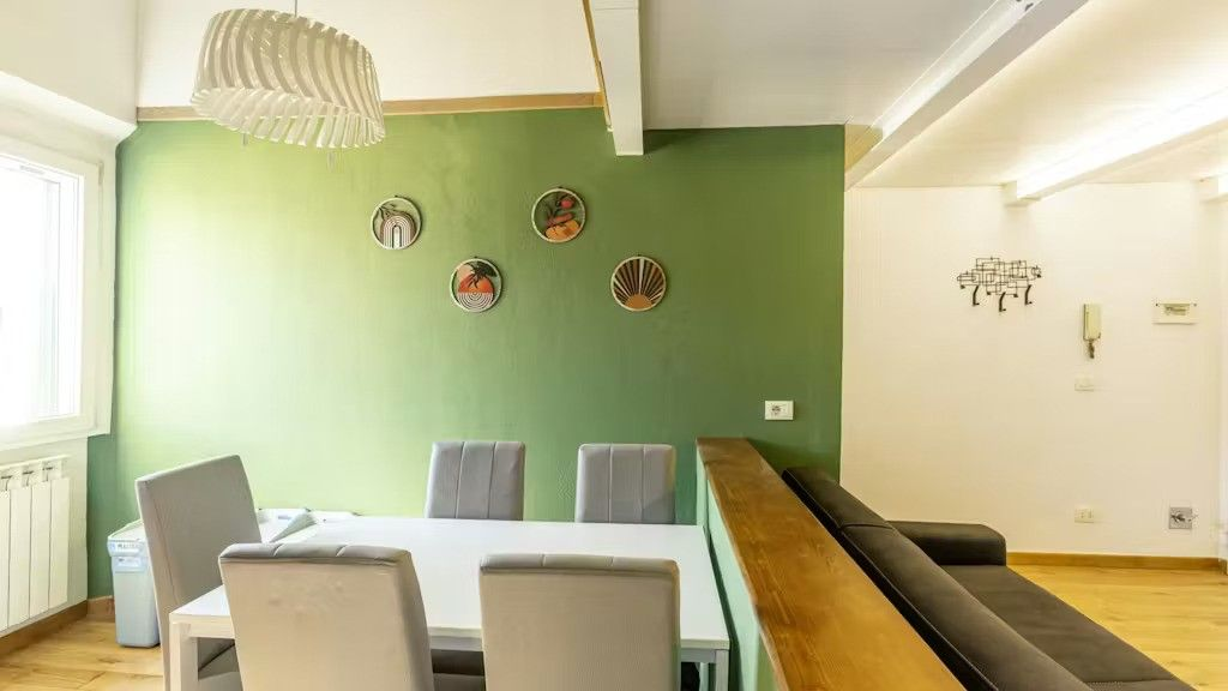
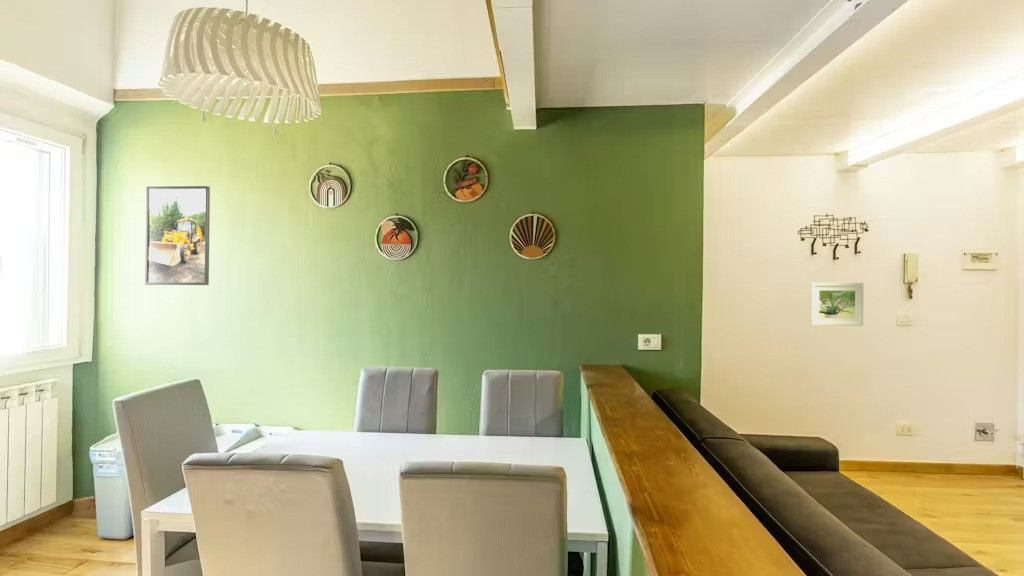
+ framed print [809,282,864,327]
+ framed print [144,185,211,286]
